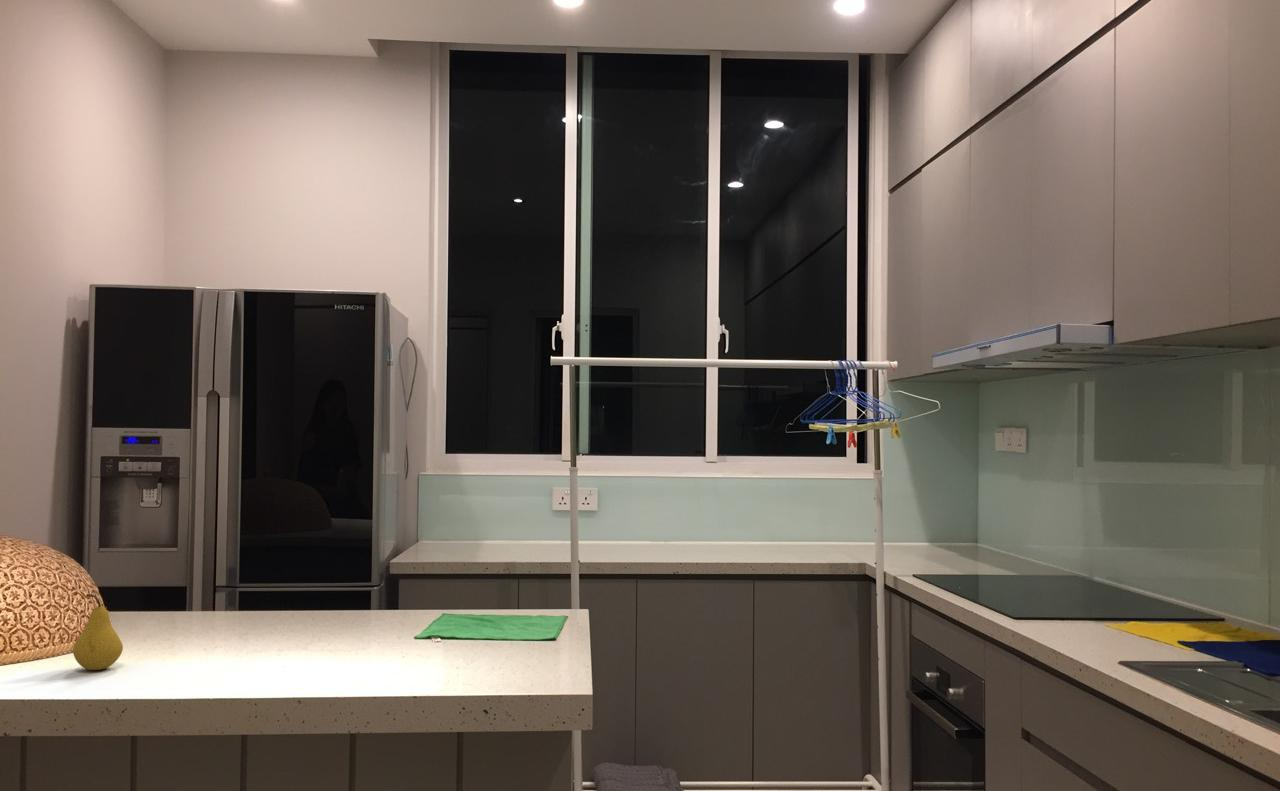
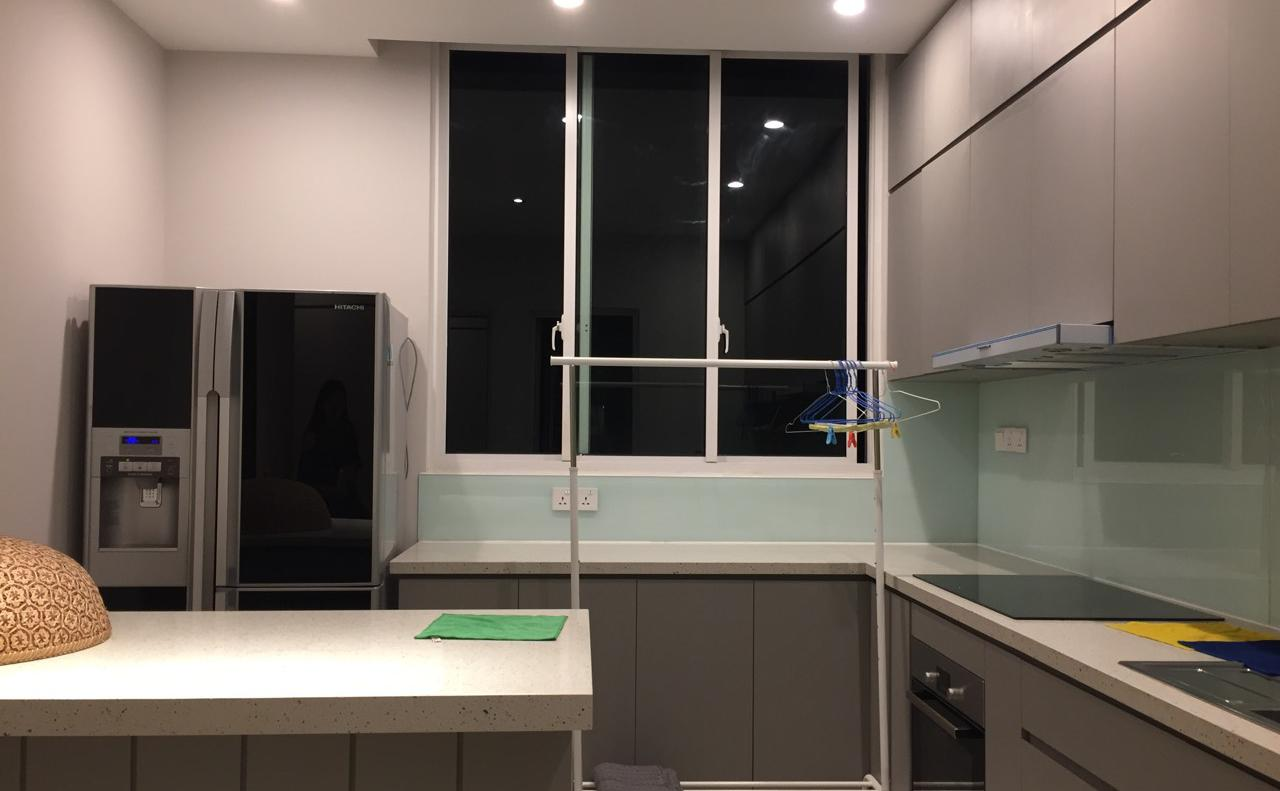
- fruit [72,593,124,671]
